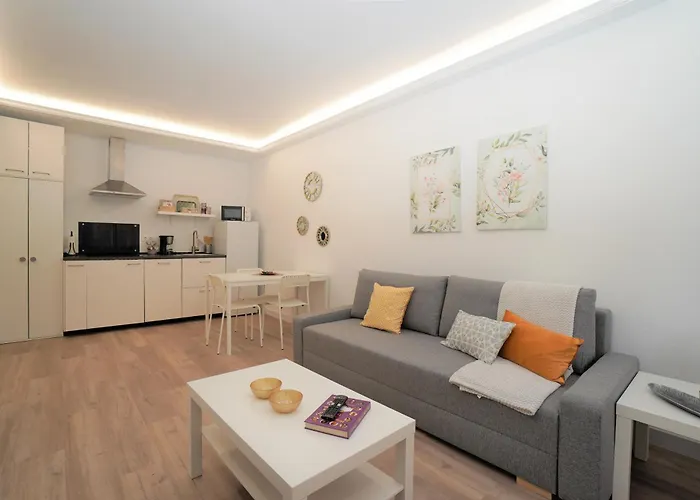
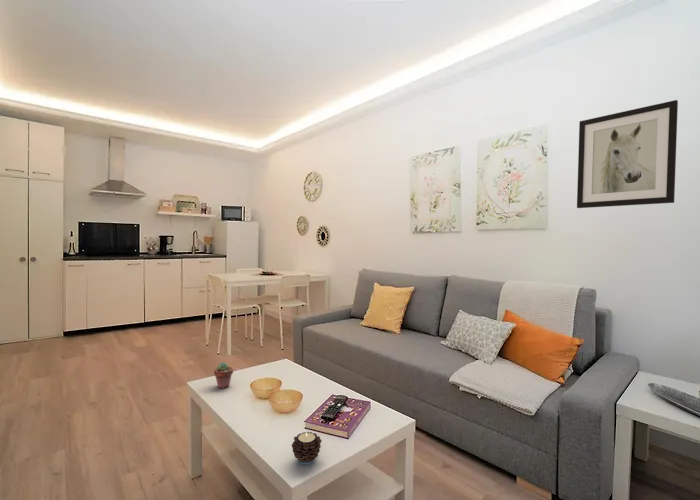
+ candle [291,431,322,465]
+ potted succulent [213,361,234,390]
+ wall art [576,99,679,209]
